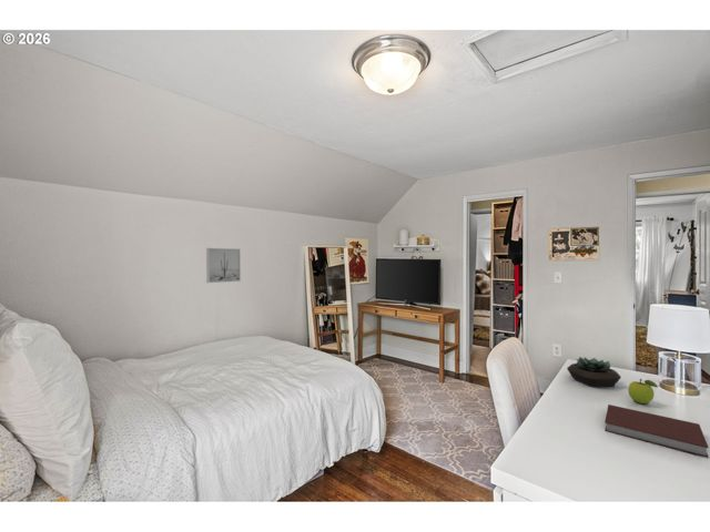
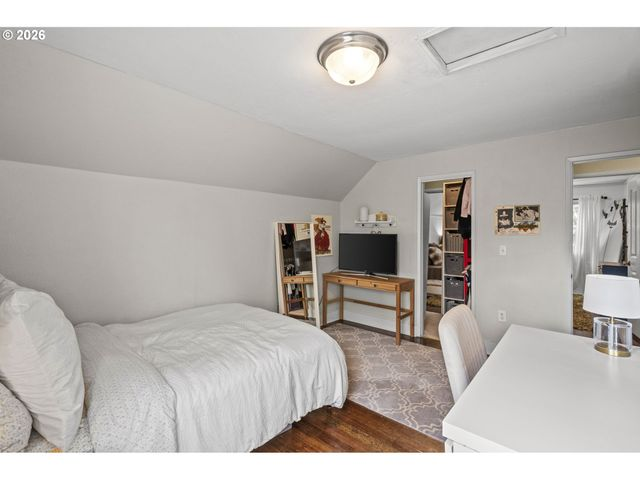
- notebook [604,403,710,459]
- wall art [205,247,242,284]
- succulent plant [566,356,622,388]
- fruit [627,378,659,405]
